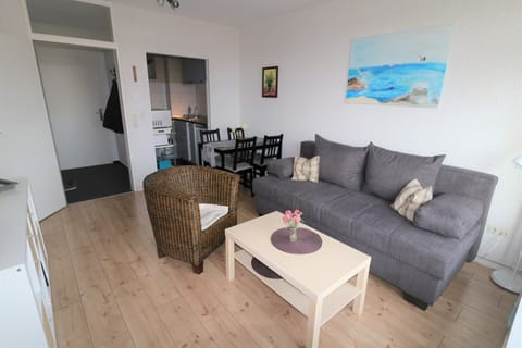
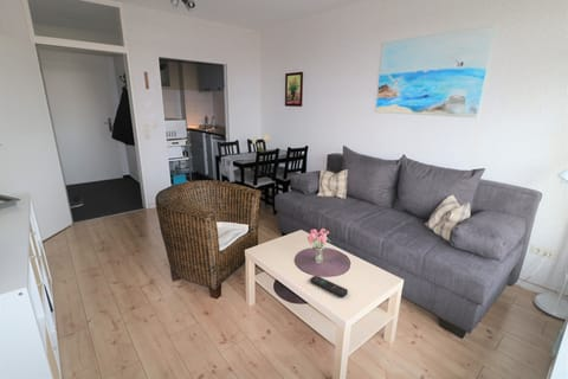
+ remote control [309,275,349,298]
